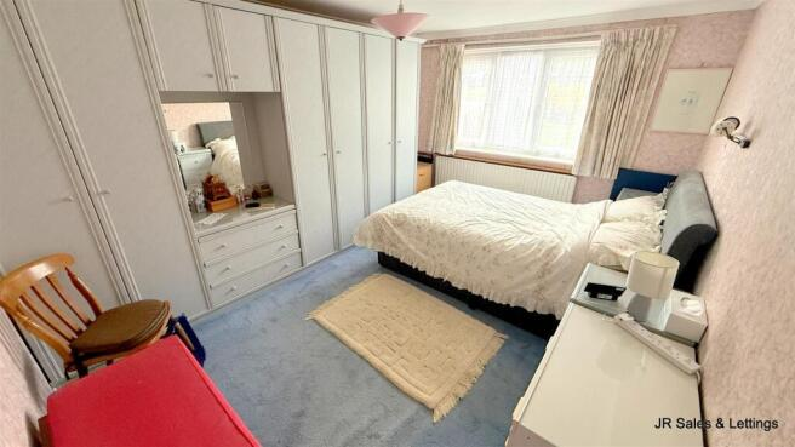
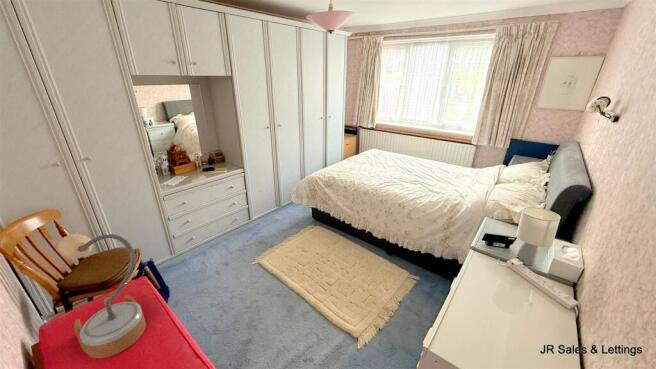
+ table lamp [57,233,147,359]
